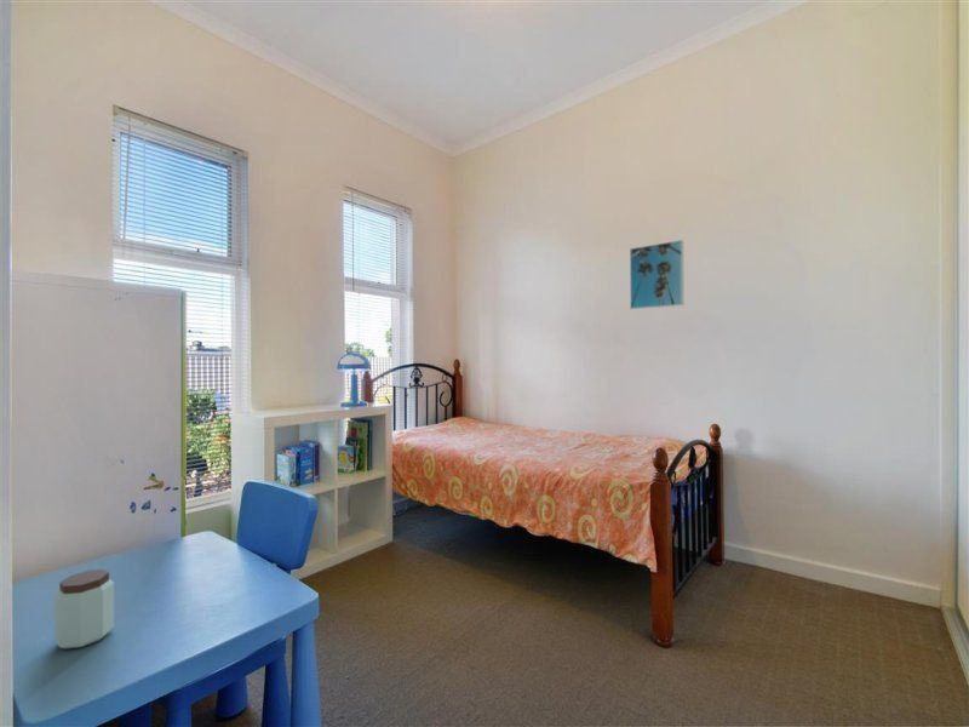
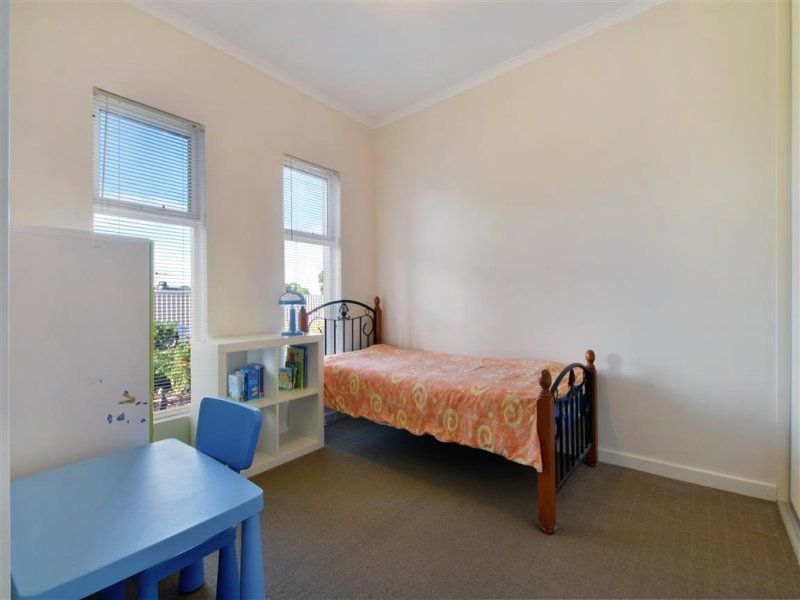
- peanut butter [53,568,115,649]
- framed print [629,239,684,310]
